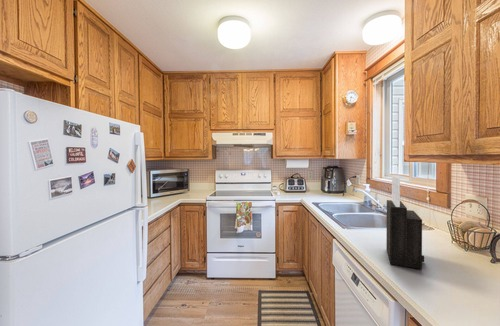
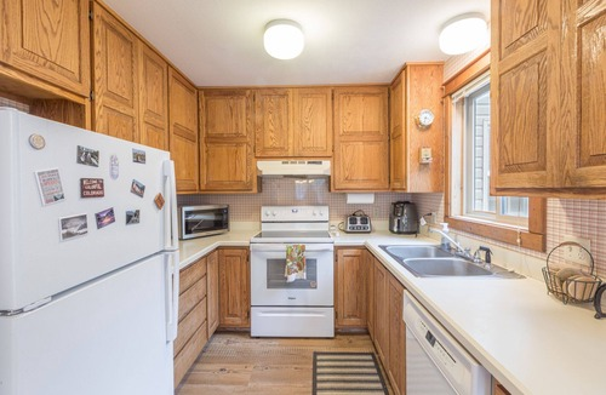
- knife block [385,175,425,270]
